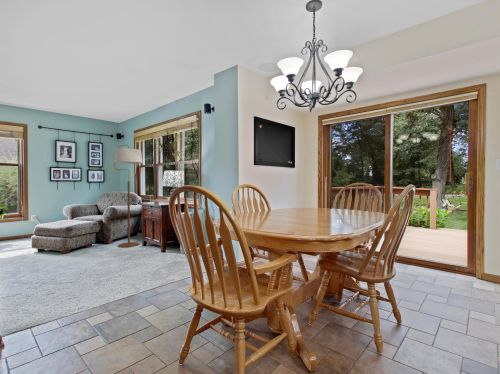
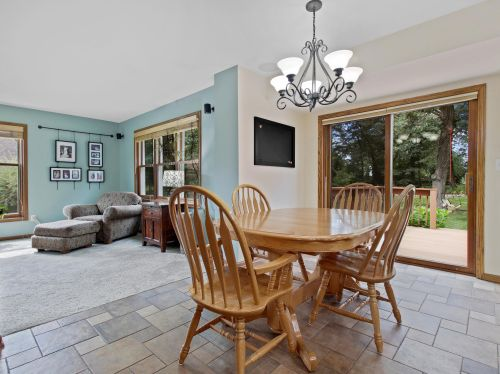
- floor lamp [113,144,144,248]
